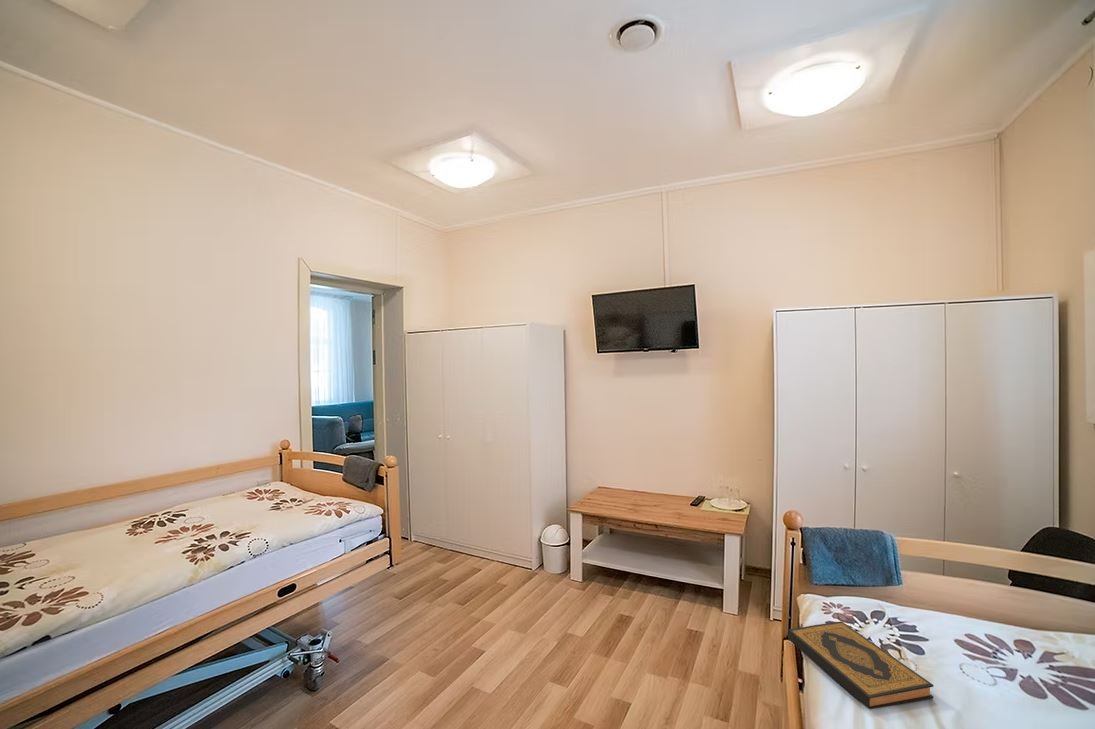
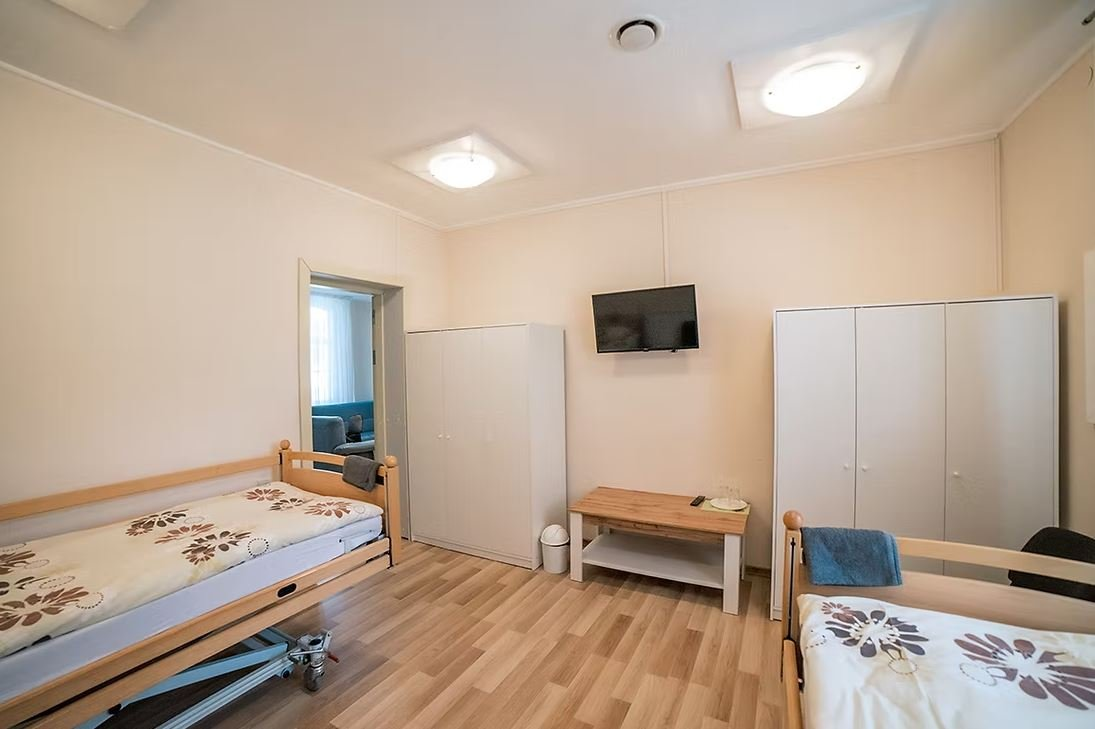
- hardback book [787,620,935,710]
